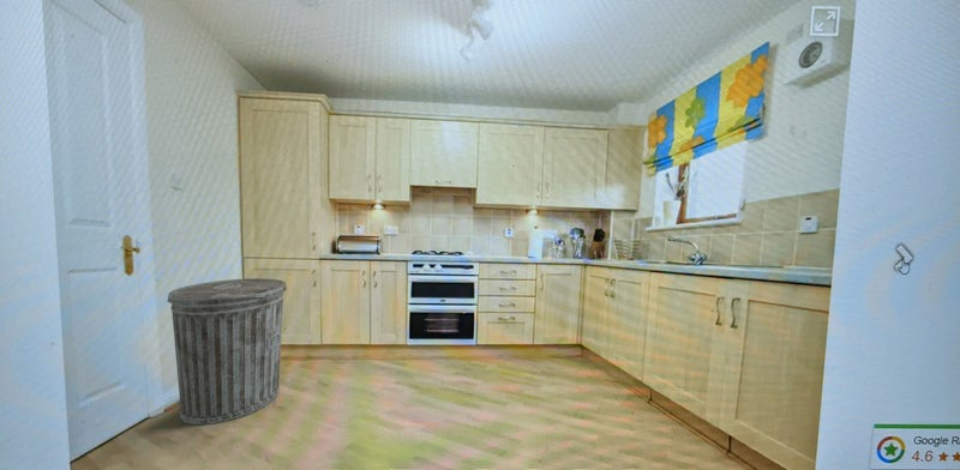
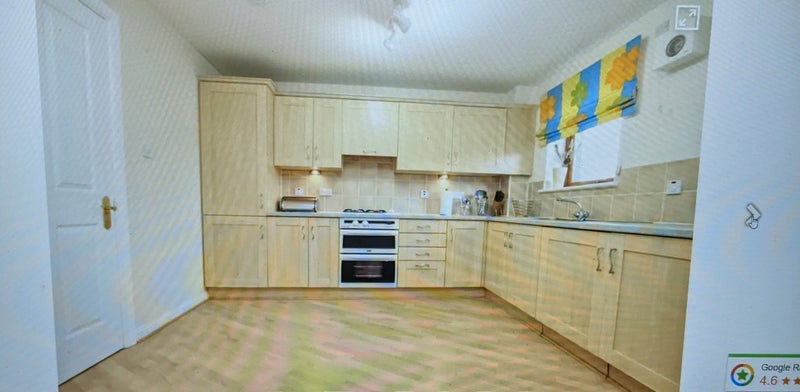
- trash can [166,277,288,426]
